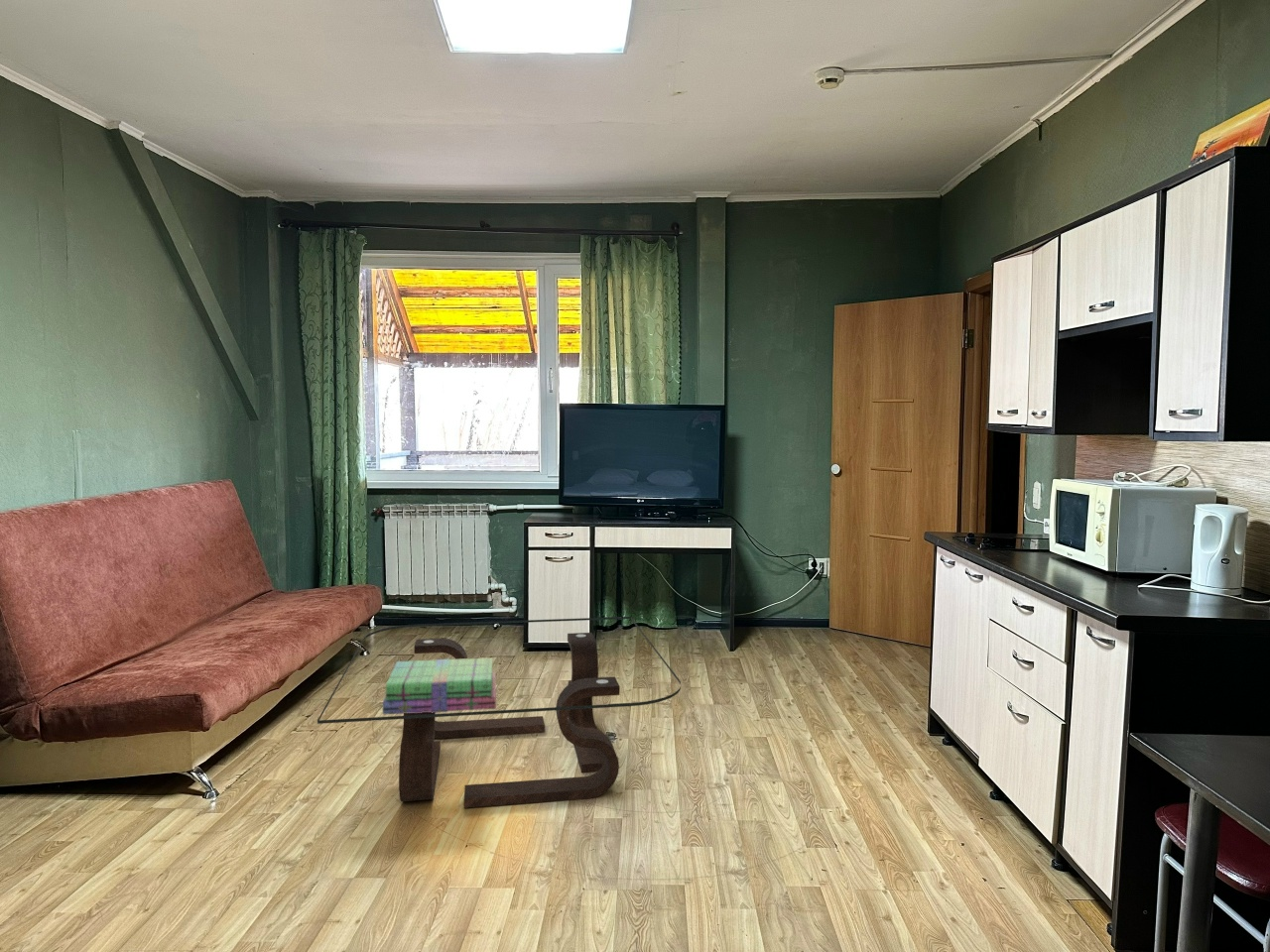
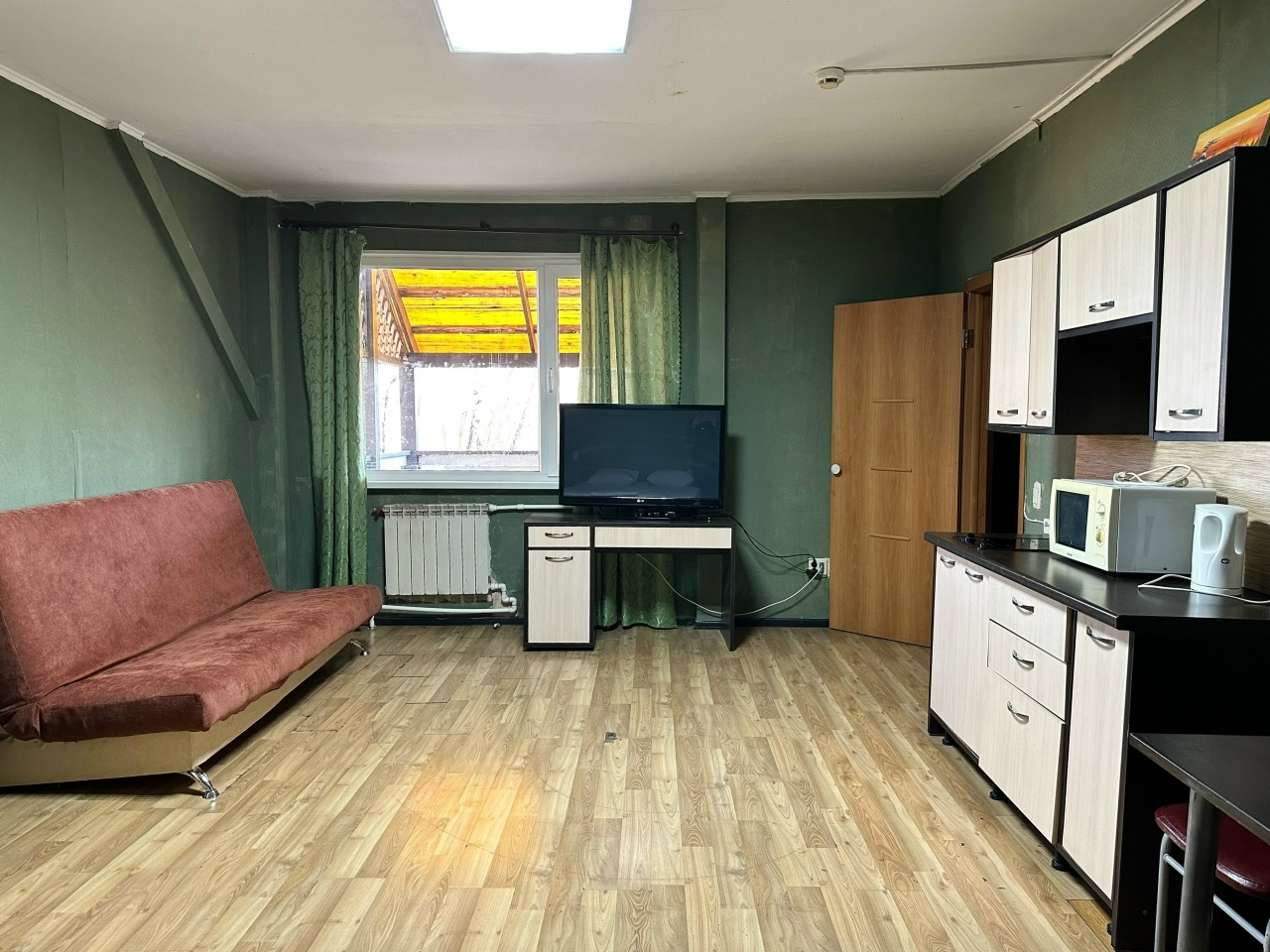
- stack of books [382,657,497,716]
- coffee table [317,616,682,809]
